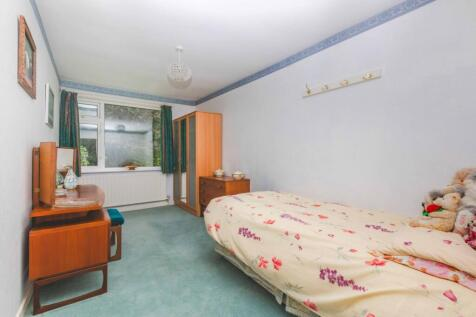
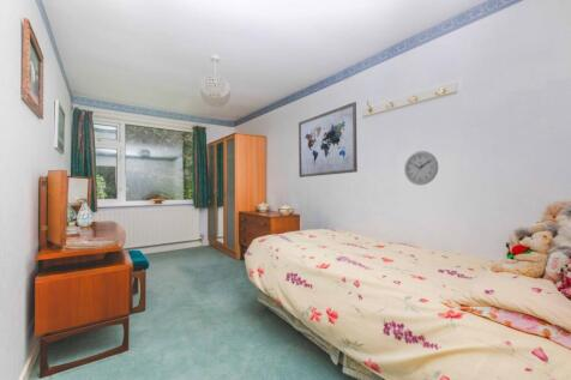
+ wall art [297,101,359,179]
+ wall clock [403,150,439,186]
